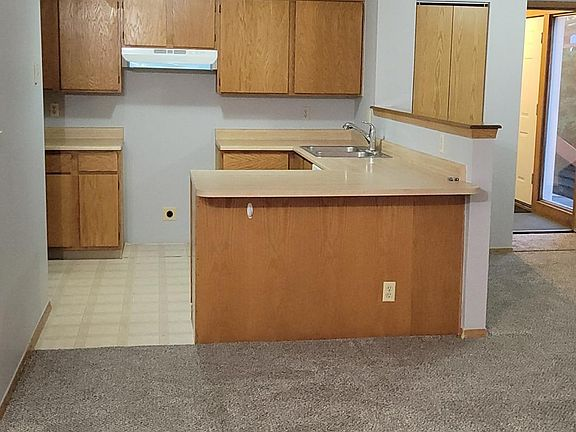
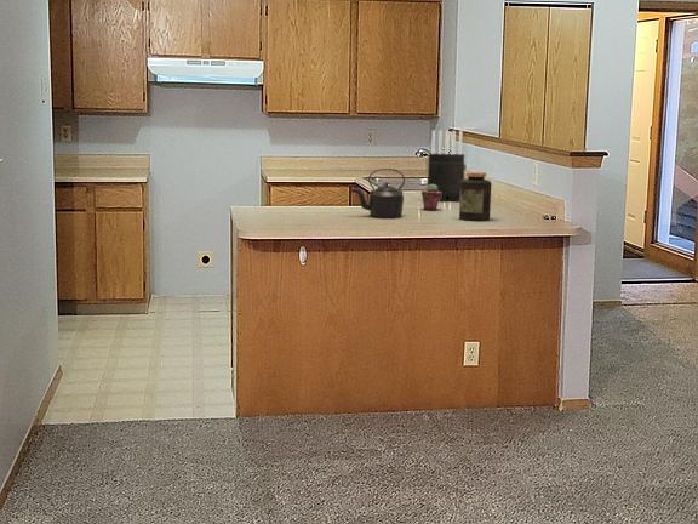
+ jar [458,171,492,222]
+ kettle [350,167,406,218]
+ potted succulent [420,184,441,211]
+ knife block [427,130,467,203]
